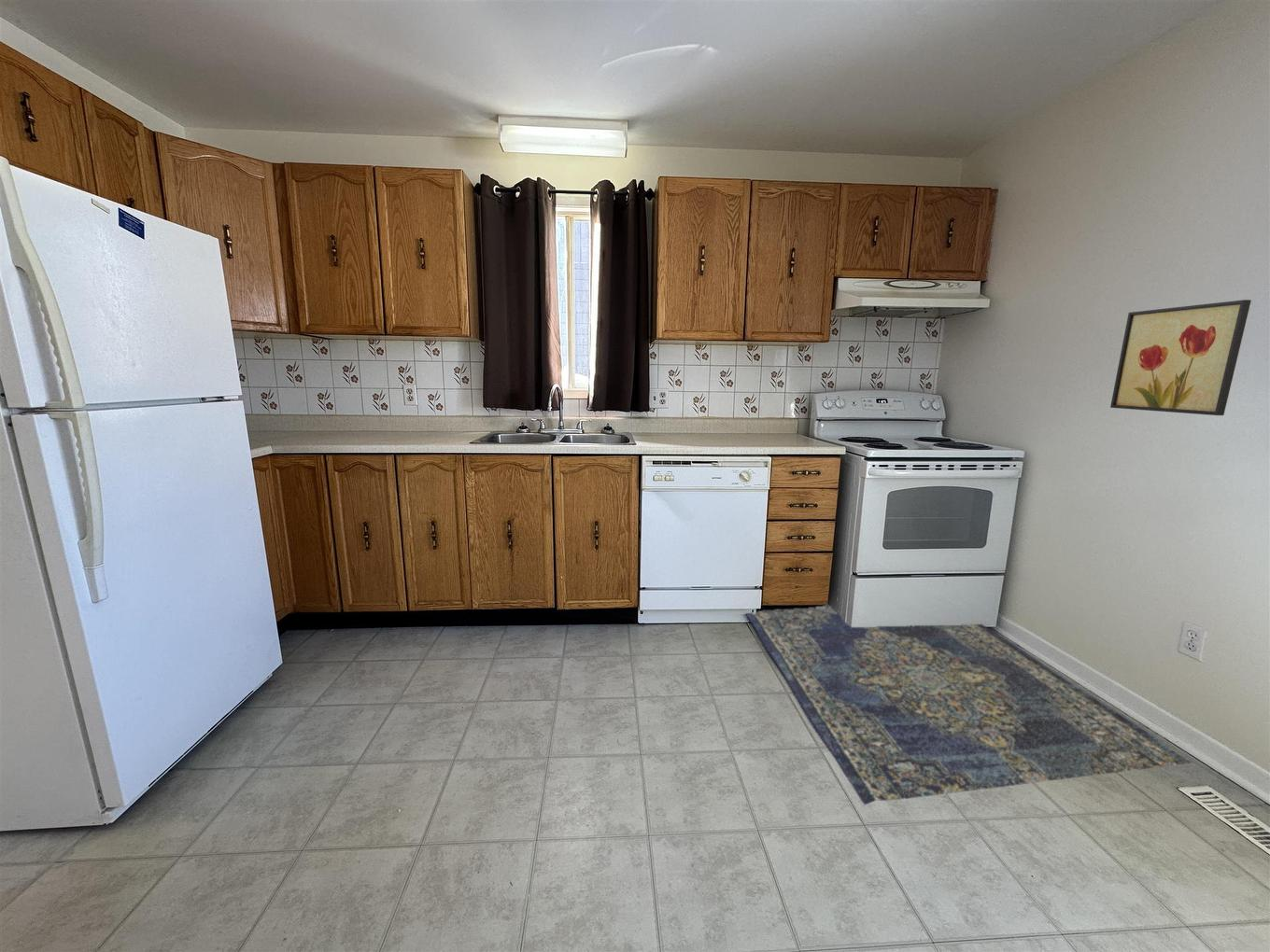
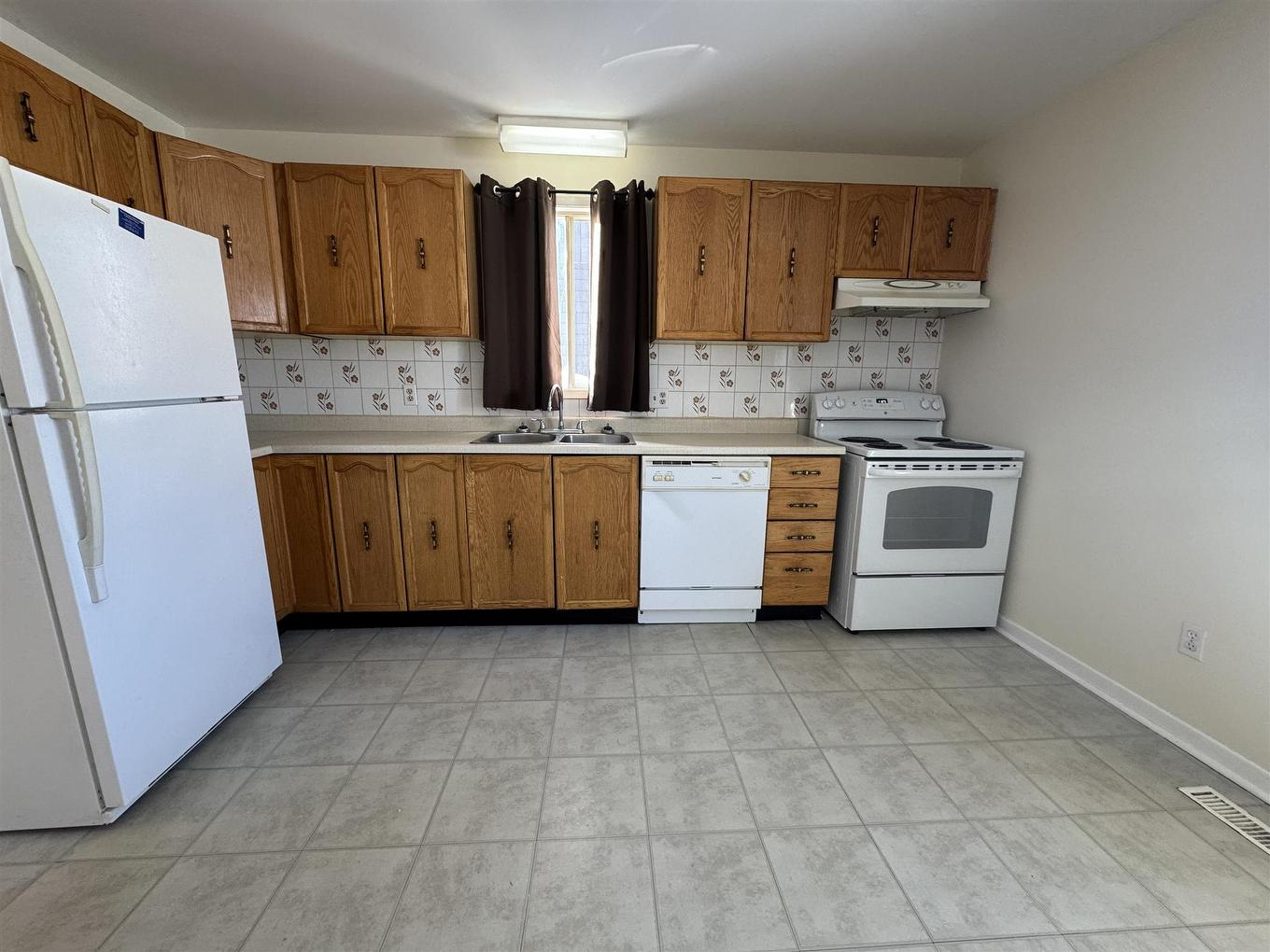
- rug [744,604,1193,806]
- wall art [1109,299,1252,416]
